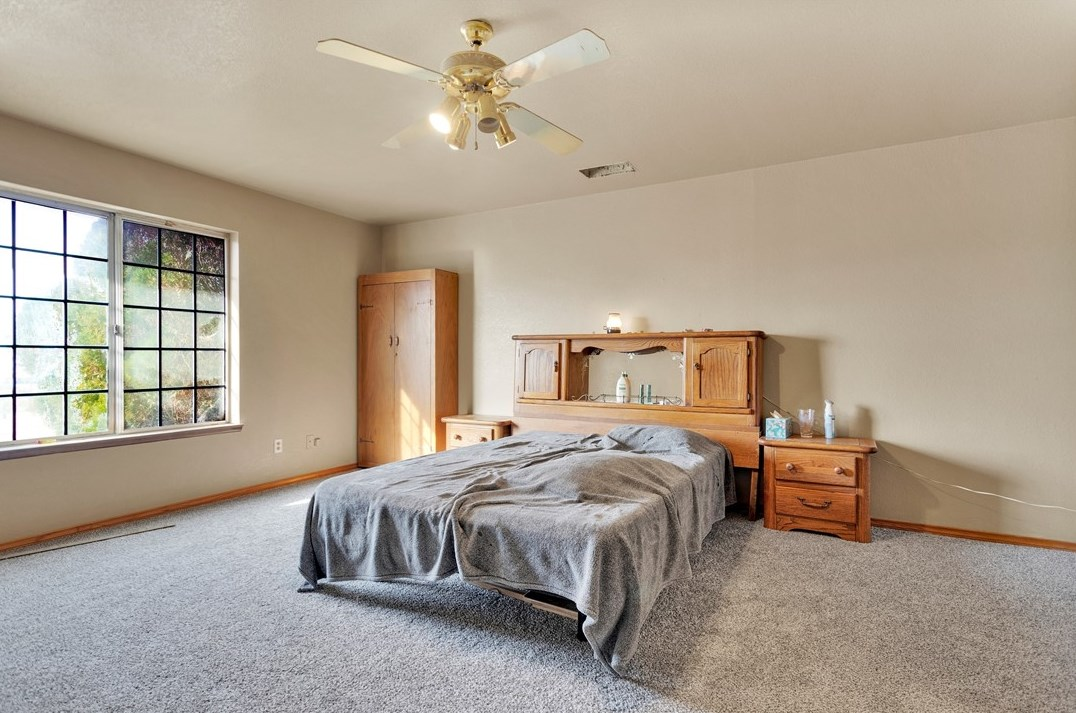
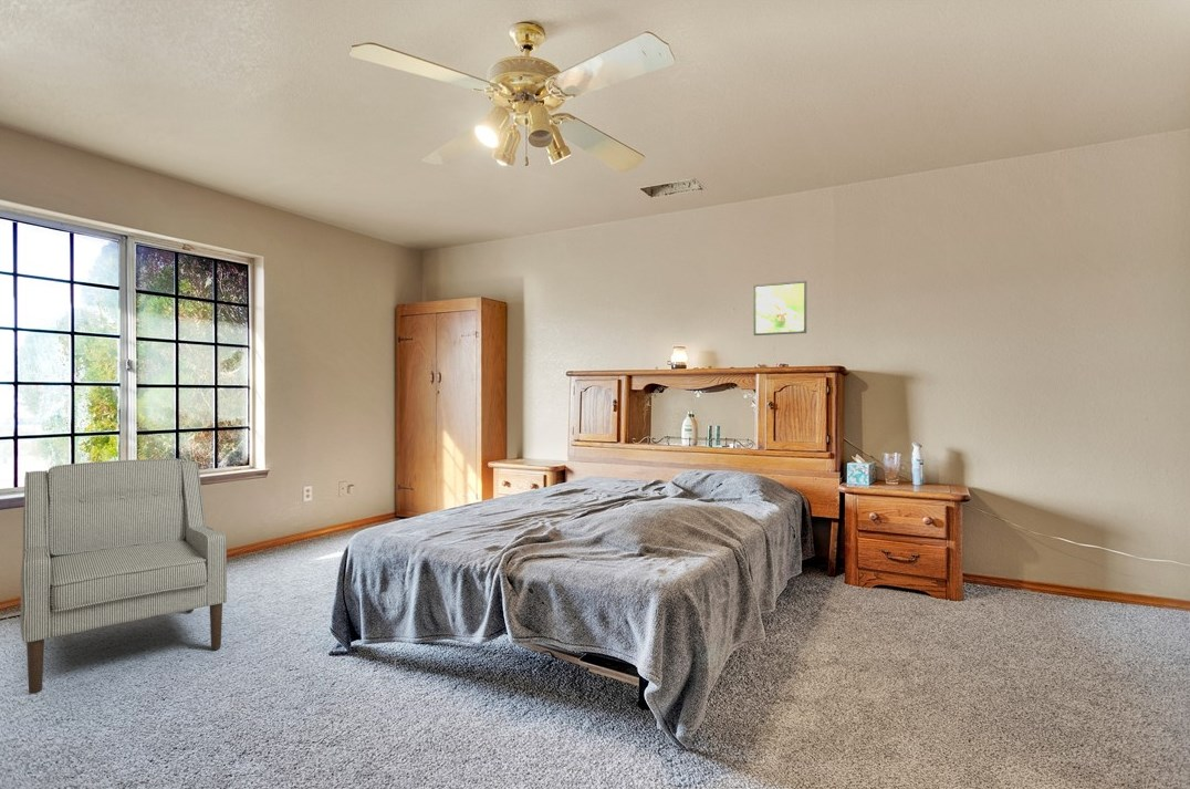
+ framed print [753,280,807,336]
+ chair [19,457,228,695]
